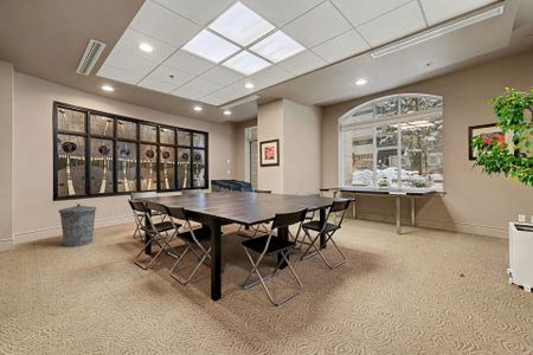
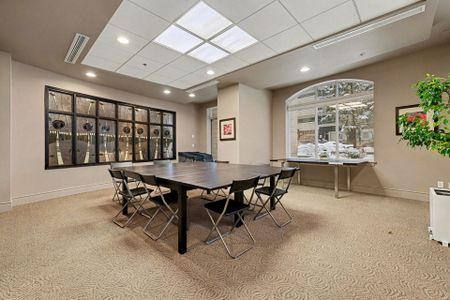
- trash can [57,202,98,247]
